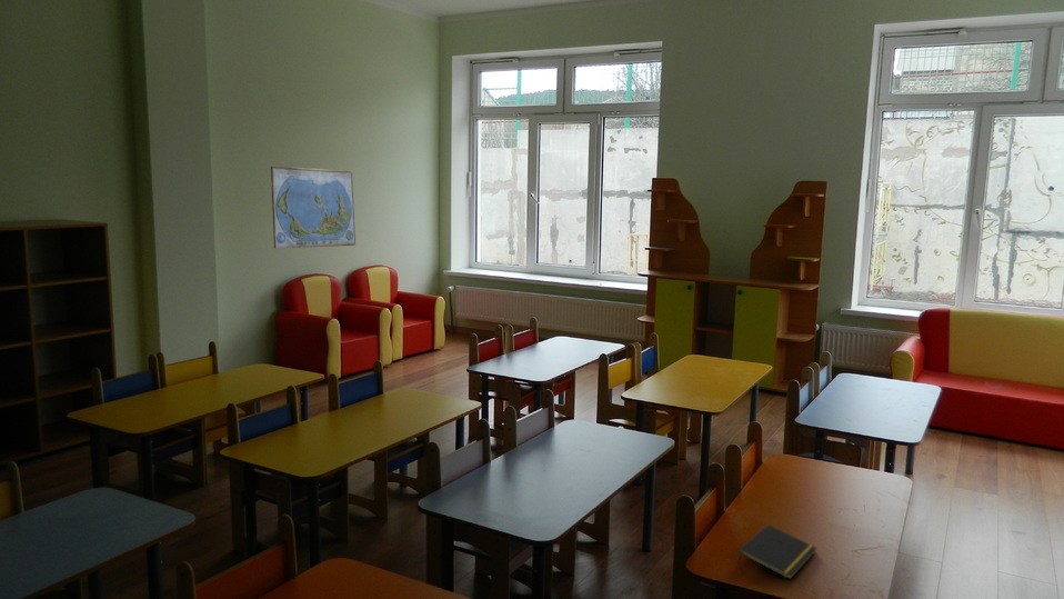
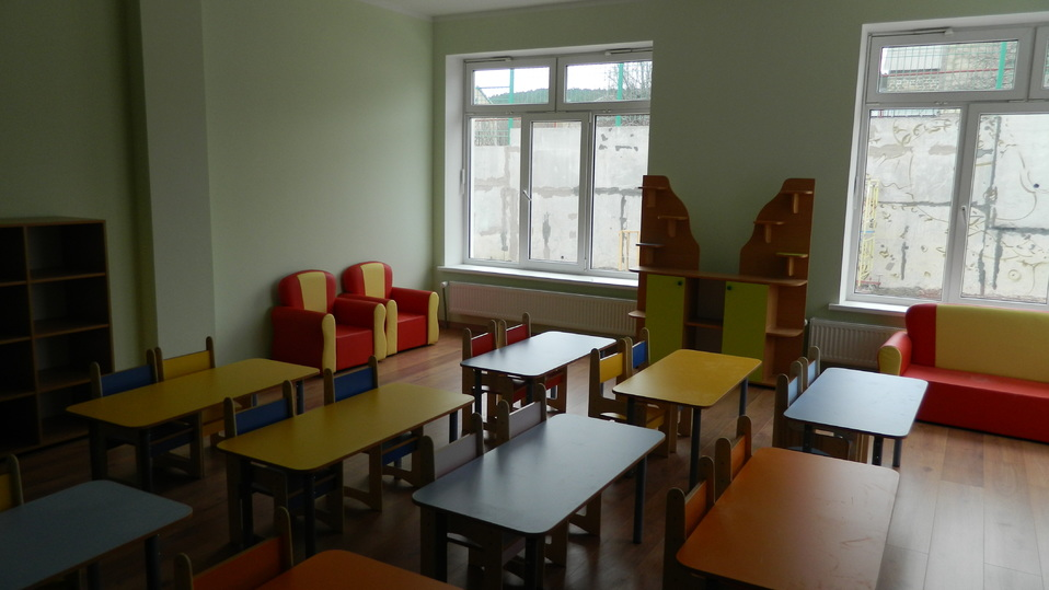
- notepad [737,523,817,580]
- world map [270,166,357,250]
